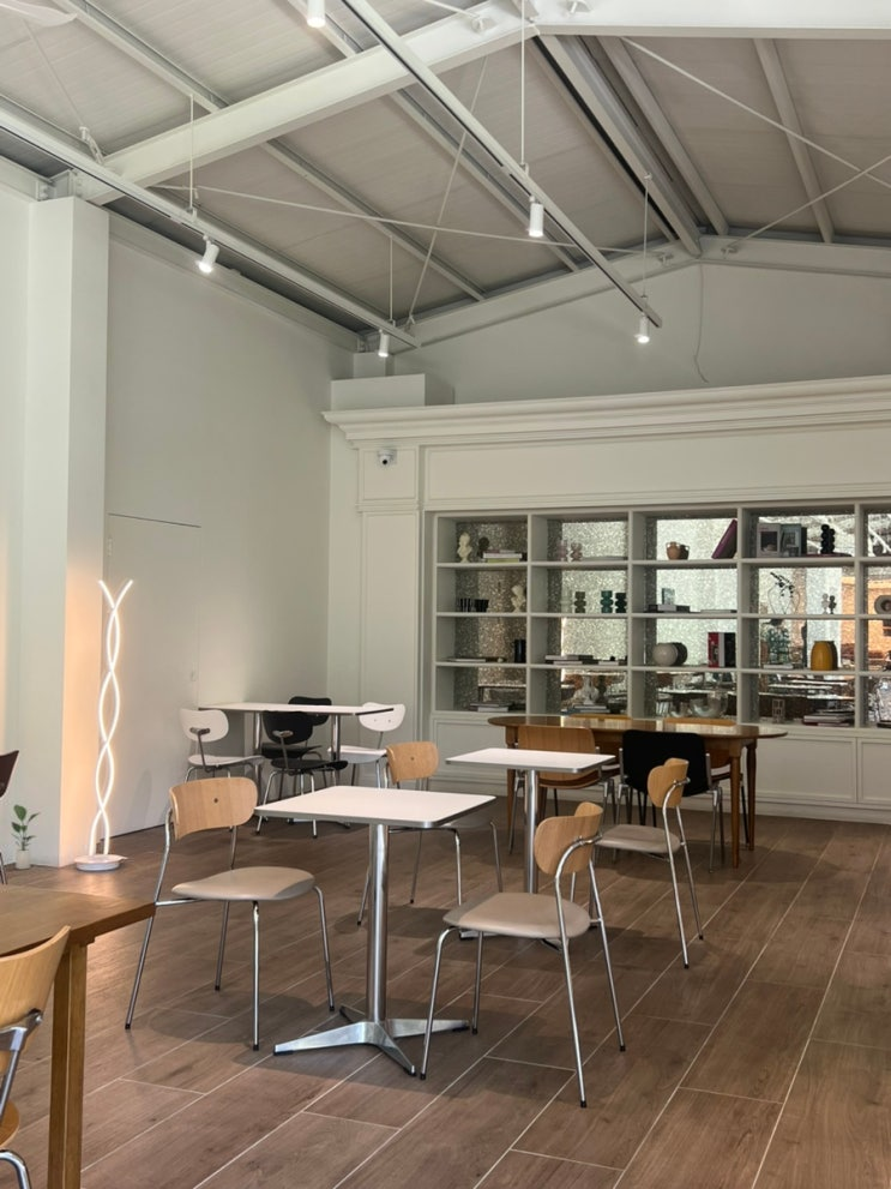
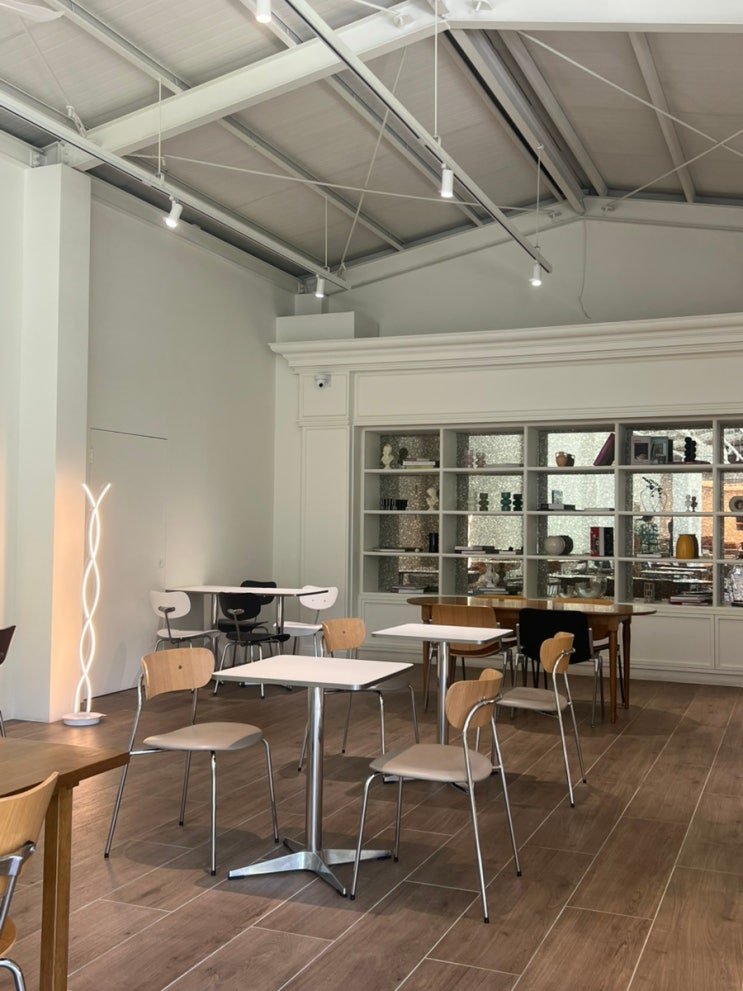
- potted plant [11,804,42,871]
